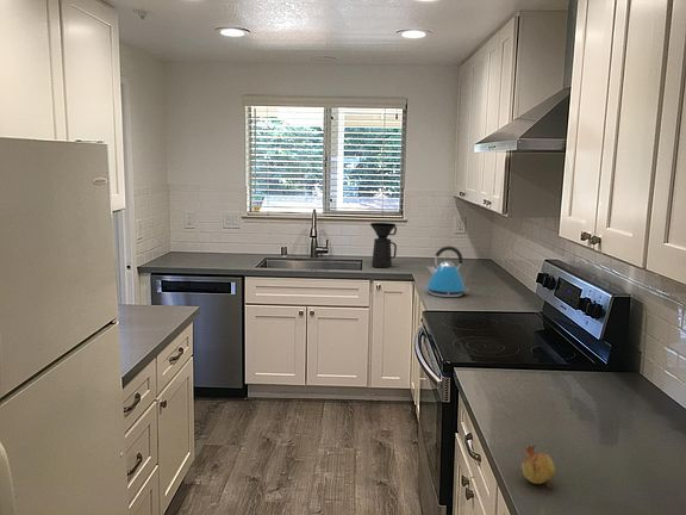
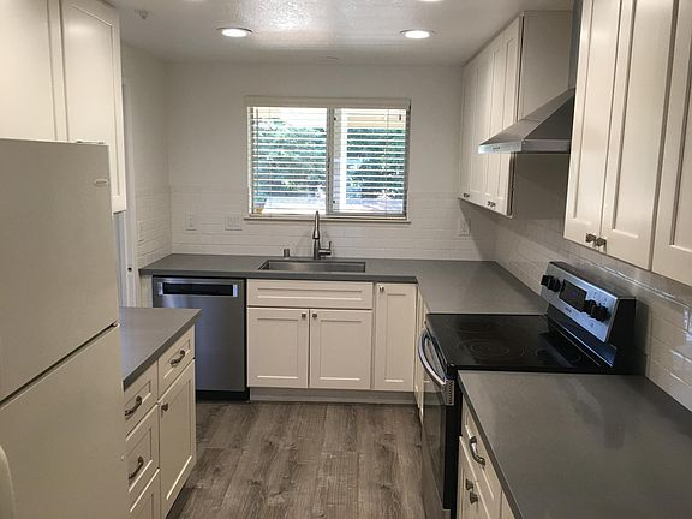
- fruit [520,445,556,490]
- coffee maker [369,222,398,268]
- kettle [426,244,469,298]
